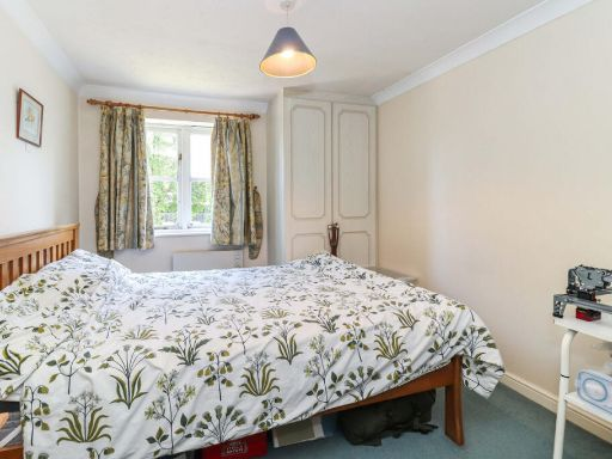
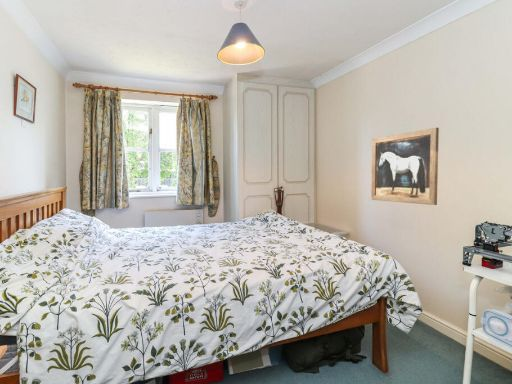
+ wall art [370,127,440,206]
